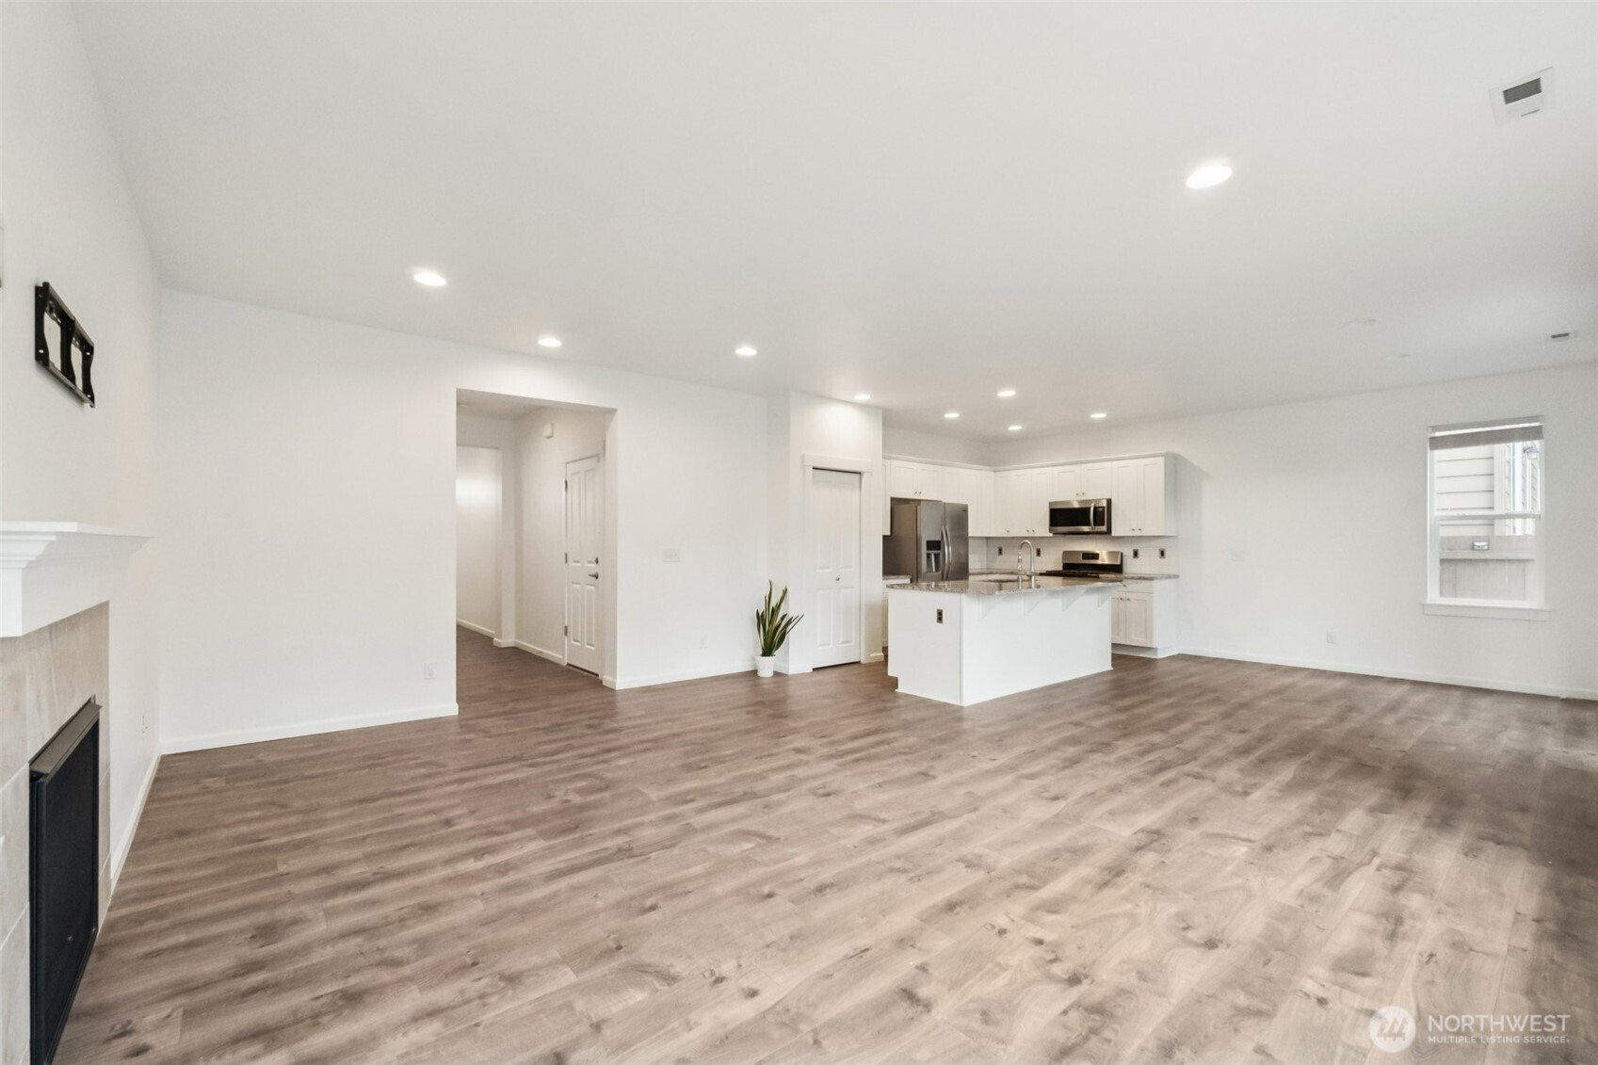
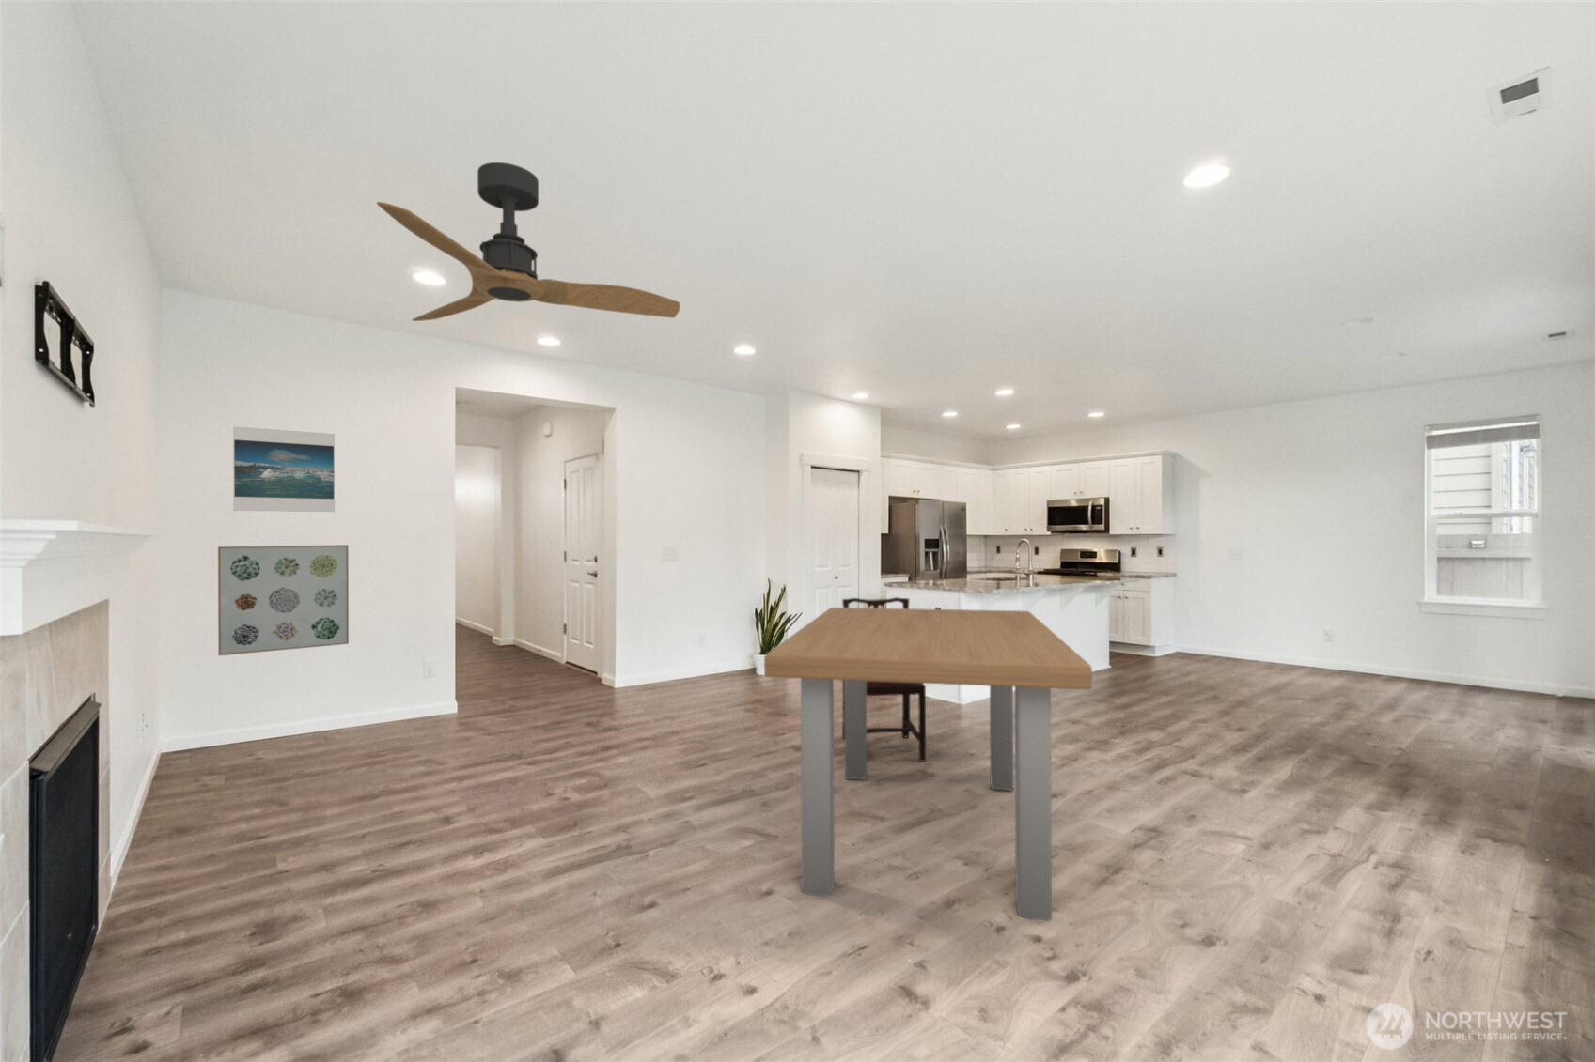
+ ceiling fan [376,161,682,322]
+ dining table [764,607,1093,922]
+ dining chair [841,596,926,762]
+ wall art [217,544,350,657]
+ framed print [232,426,336,513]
